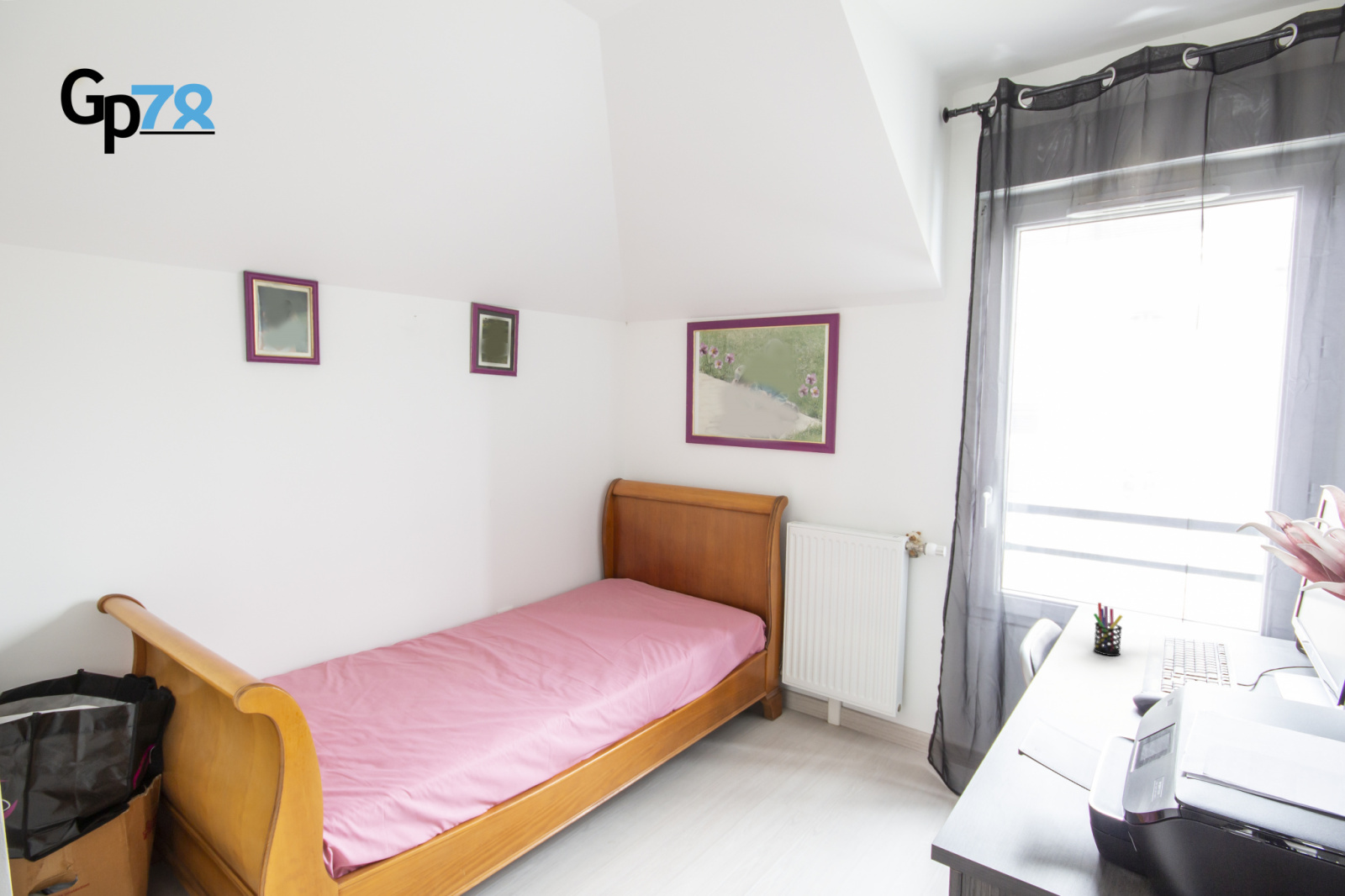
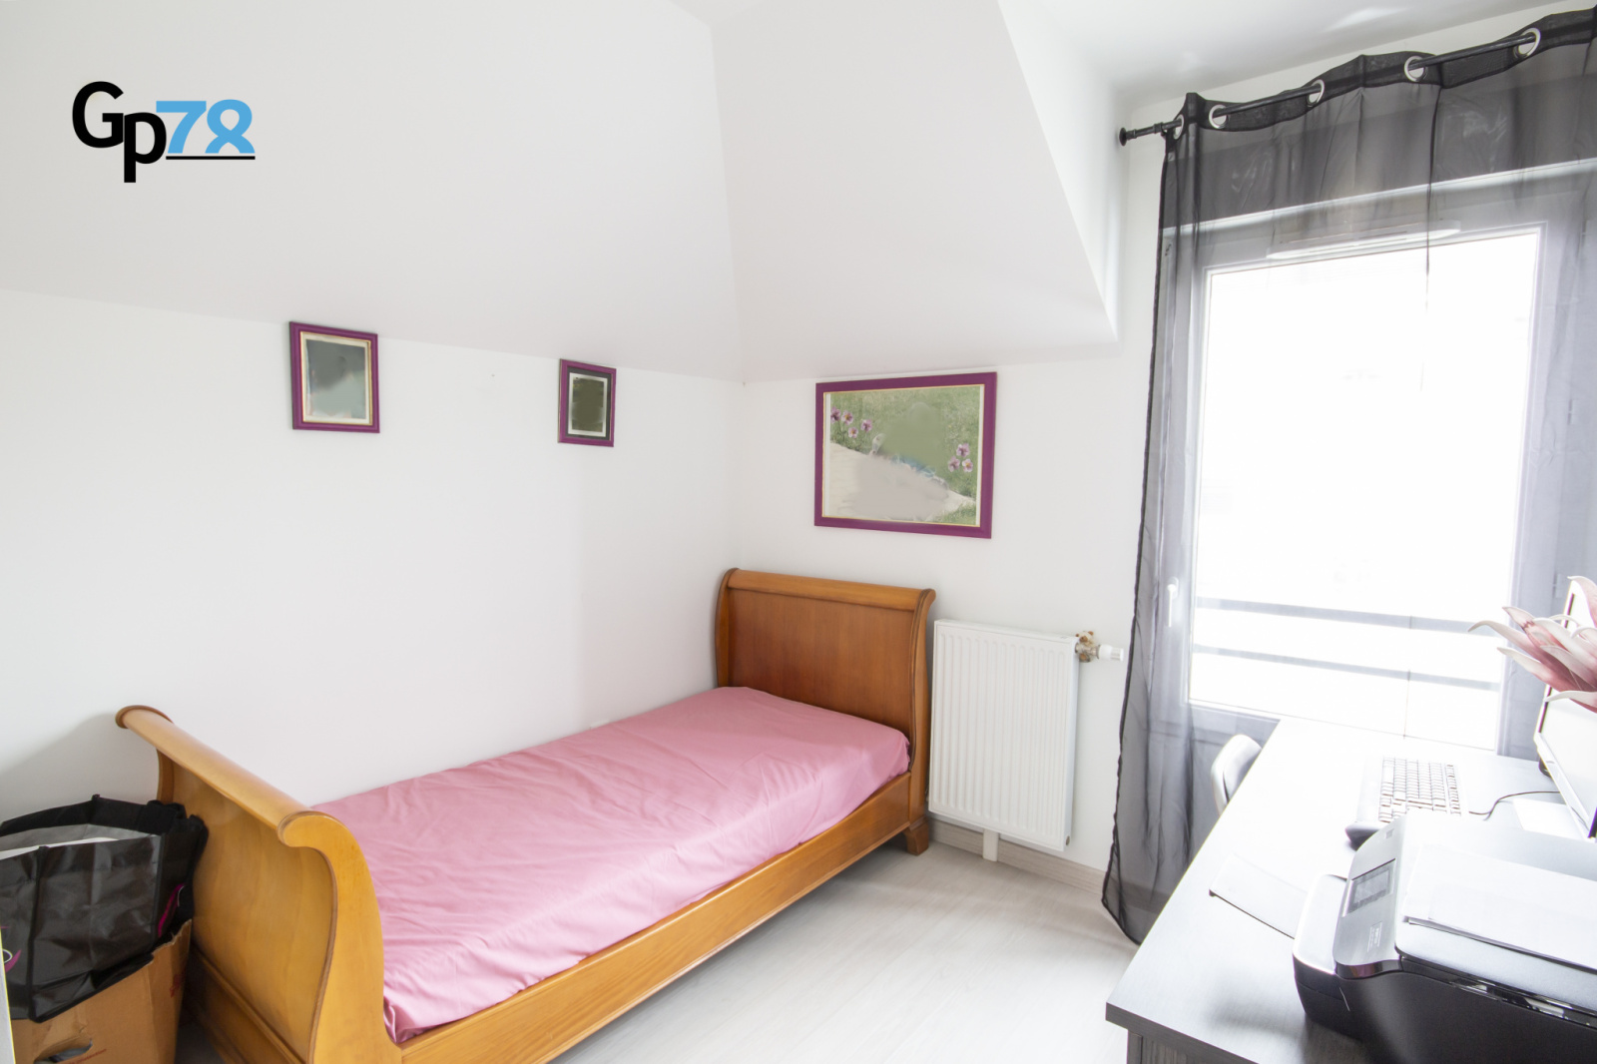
- pen holder [1093,602,1123,656]
